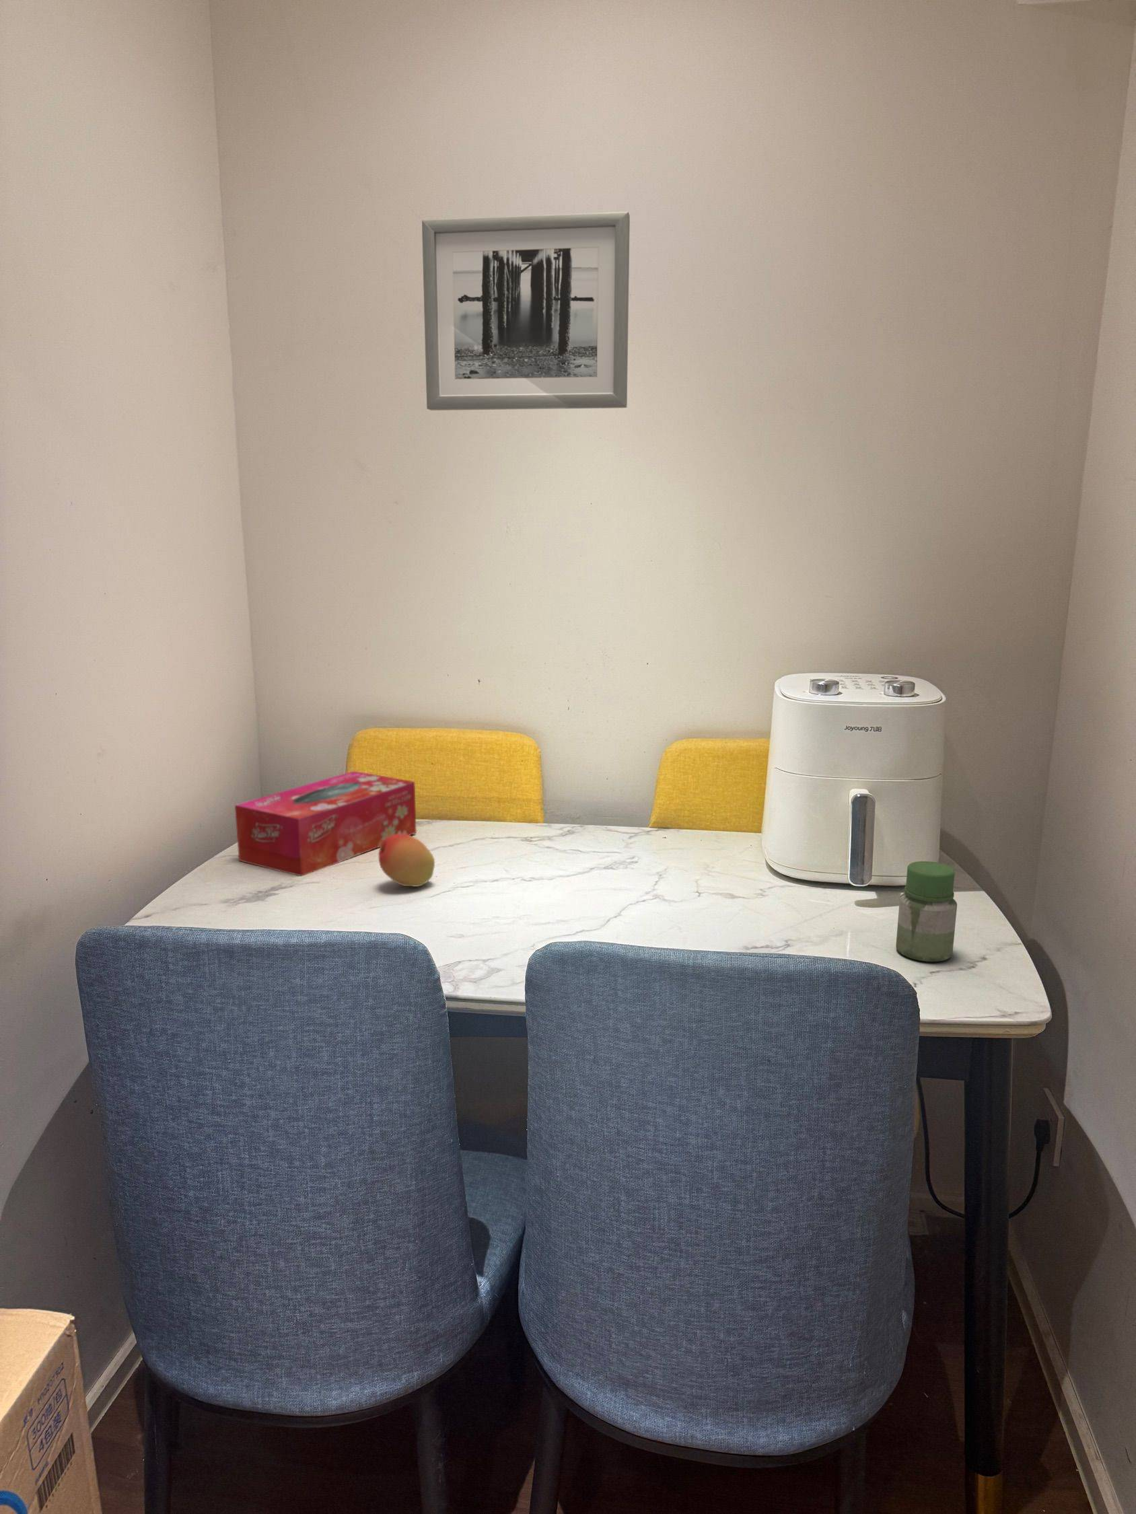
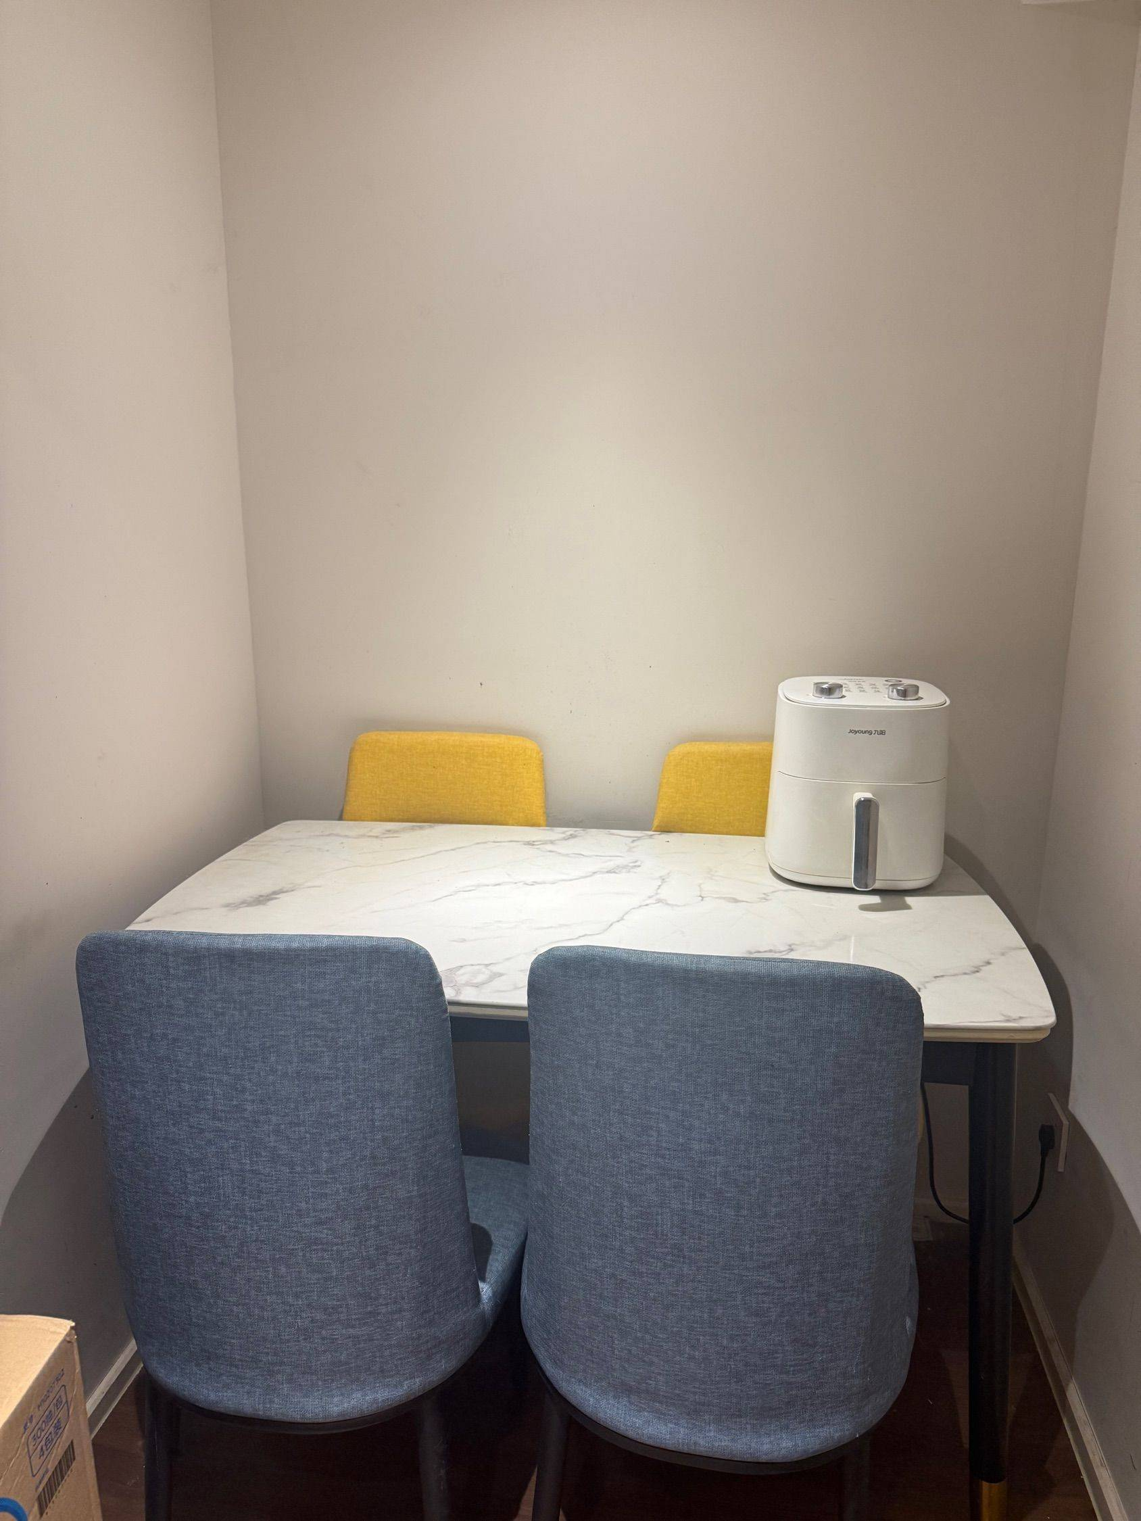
- wall art [421,211,630,412]
- tissue box [234,771,418,877]
- jar [895,860,958,963]
- fruit [378,834,436,888]
